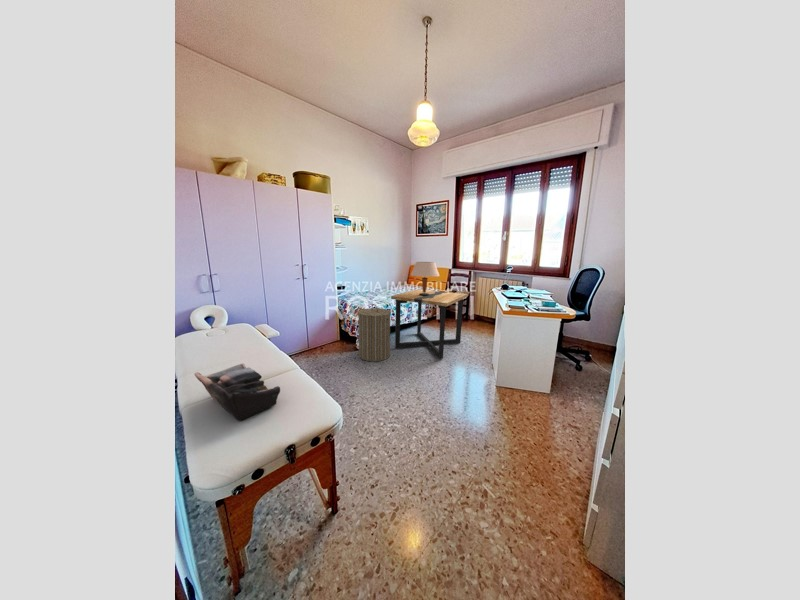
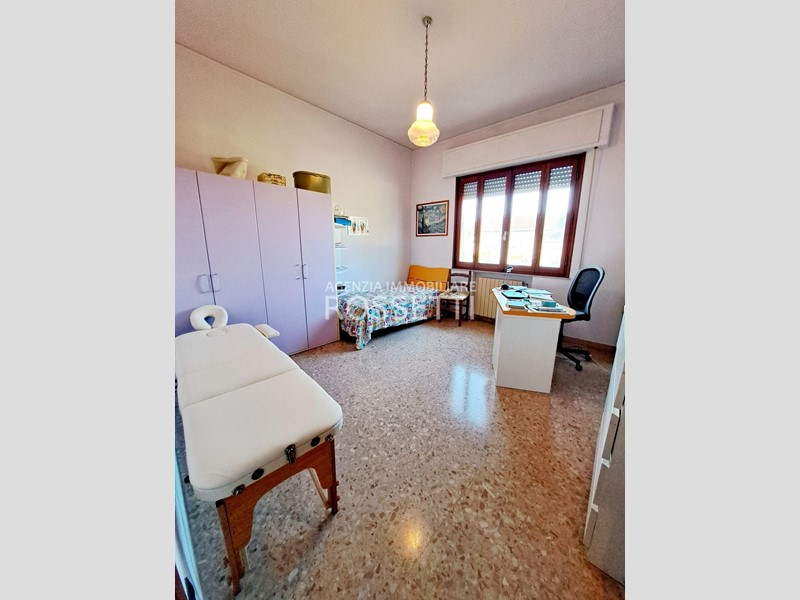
- table lamp [410,261,440,296]
- tote bag [193,362,281,422]
- laundry hamper [357,303,391,362]
- side table [390,288,468,360]
